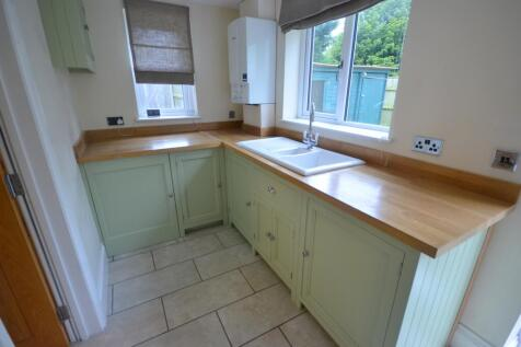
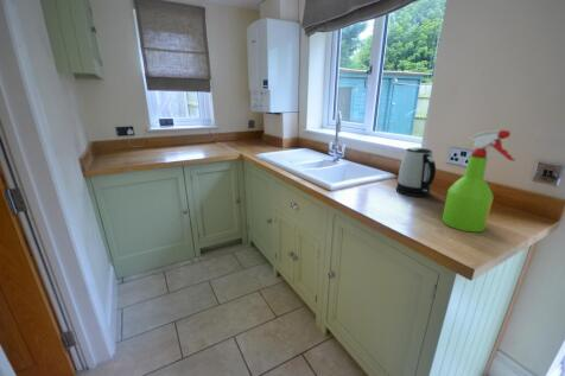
+ kettle [395,146,437,198]
+ spray bottle [442,129,516,234]
